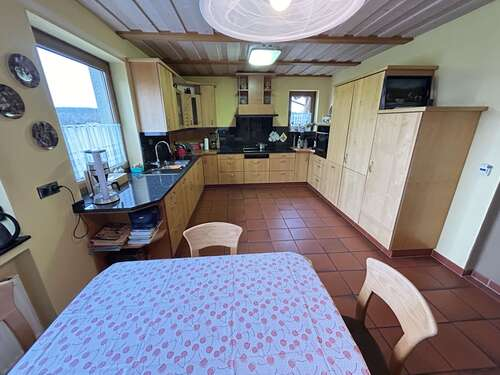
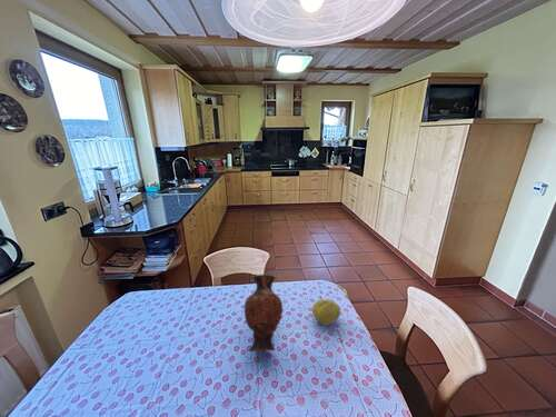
+ vase [244,274,284,354]
+ fruit [311,298,341,327]
